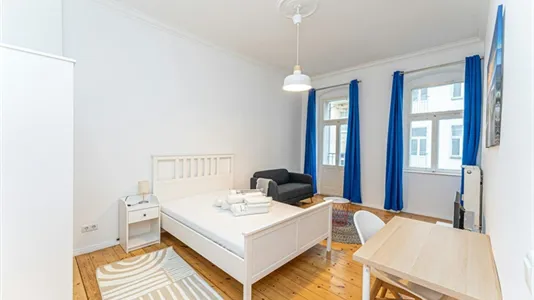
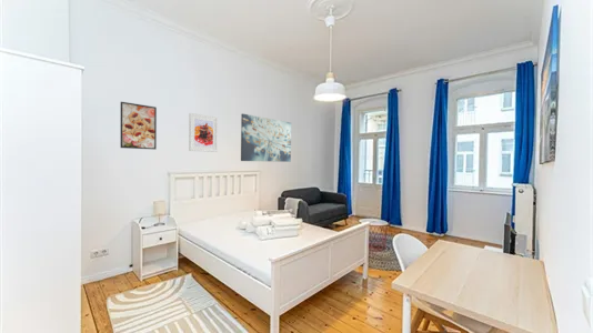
+ wall art [240,112,292,163]
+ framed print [188,112,219,153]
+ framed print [119,101,158,151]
